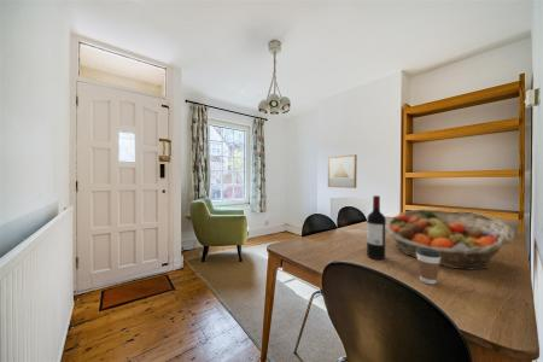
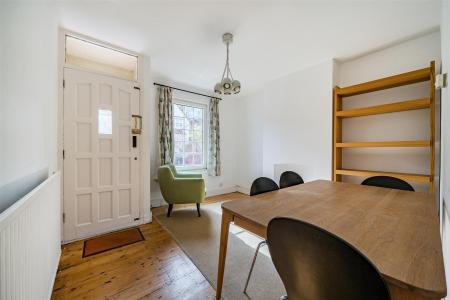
- wine bottle [366,194,387,261]
- wall art [327,153,358,189]
- fruit basket [386,208,515,270]
- coffee cup [416,247,440,285]
